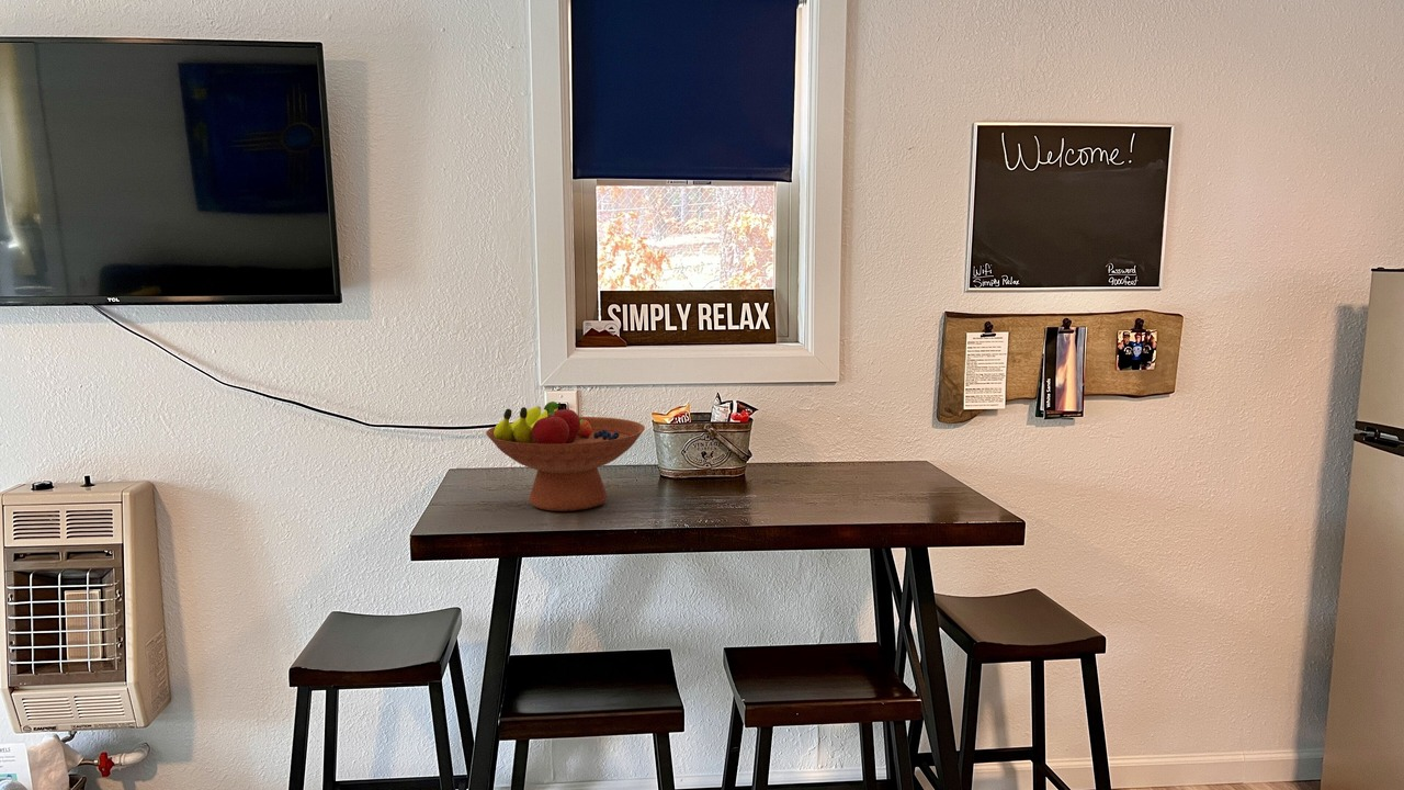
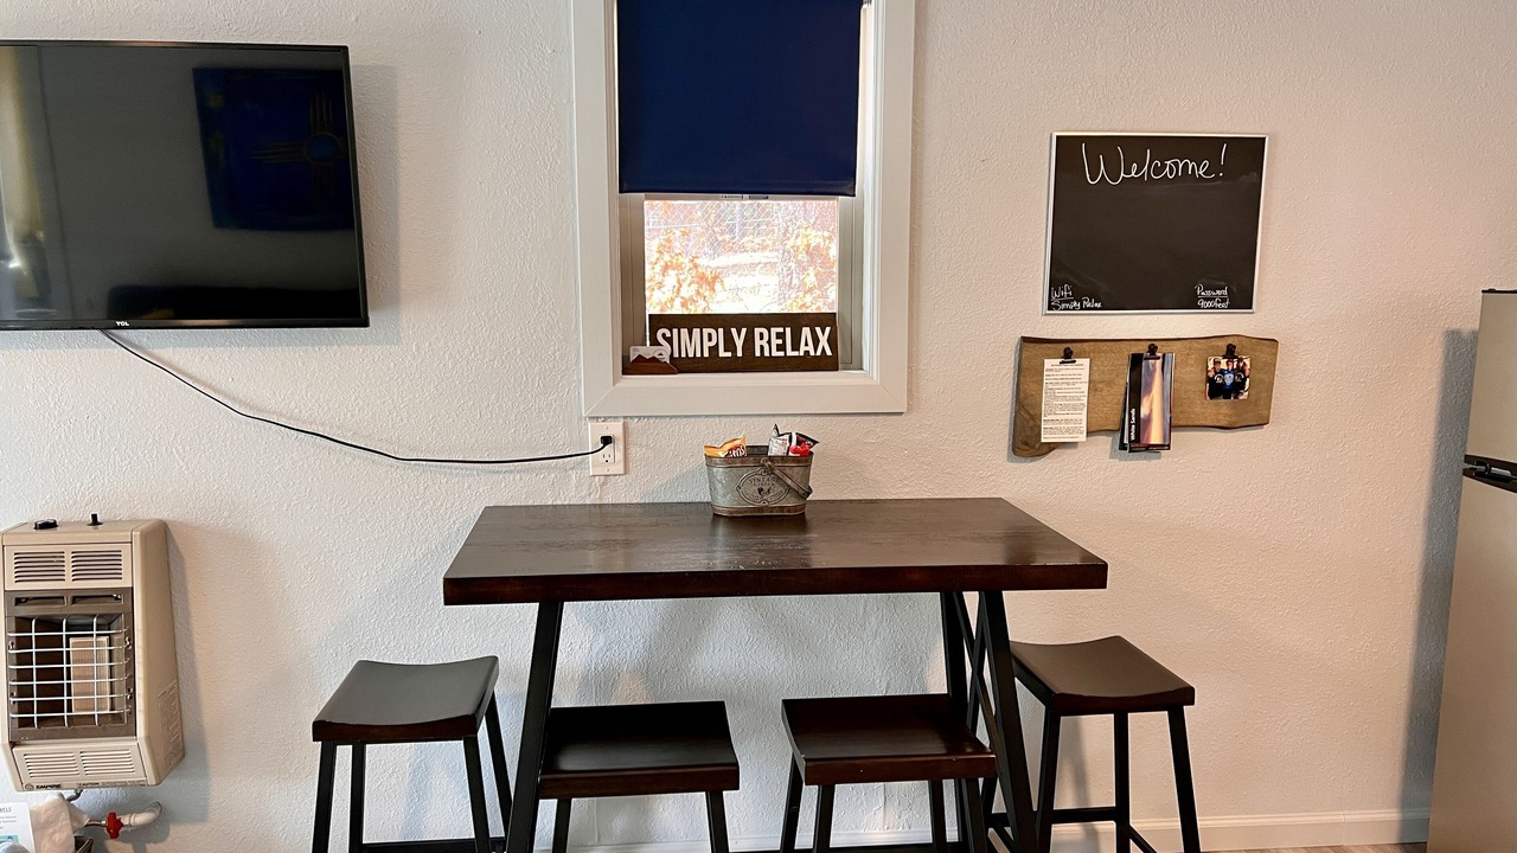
- fruit bowl [485,400,646,512]
